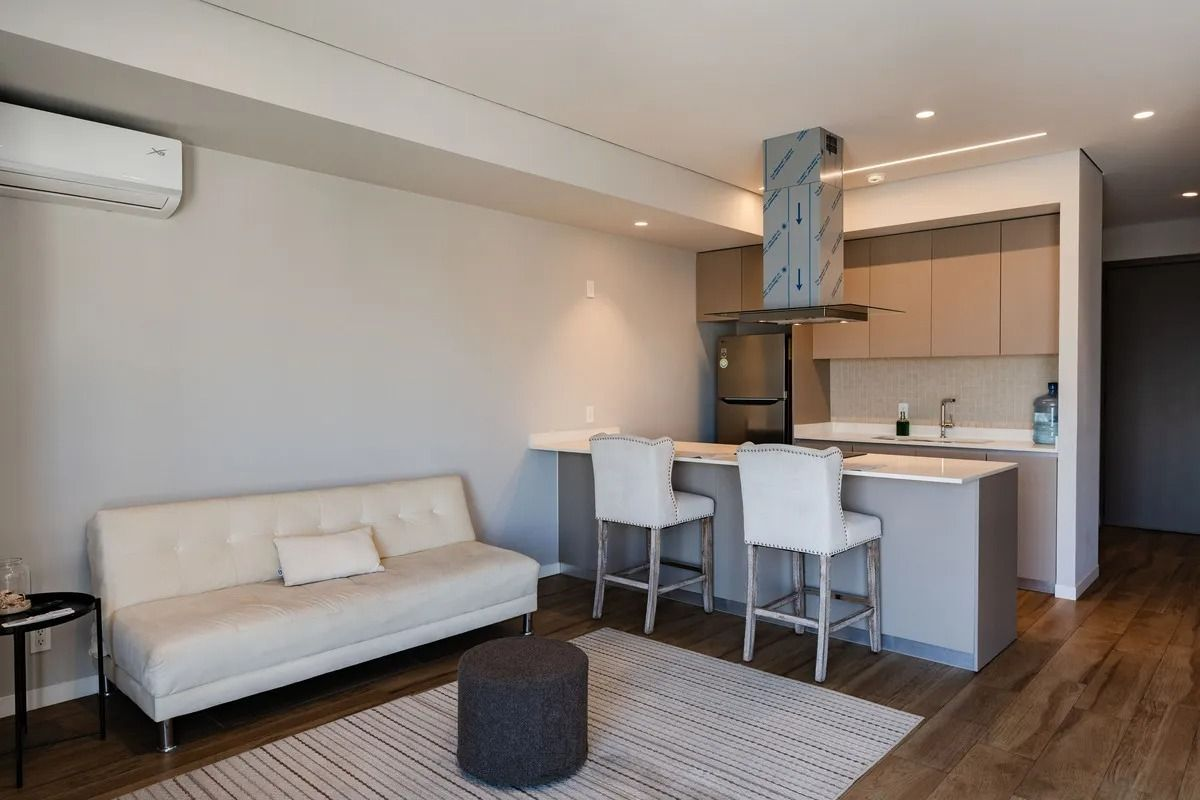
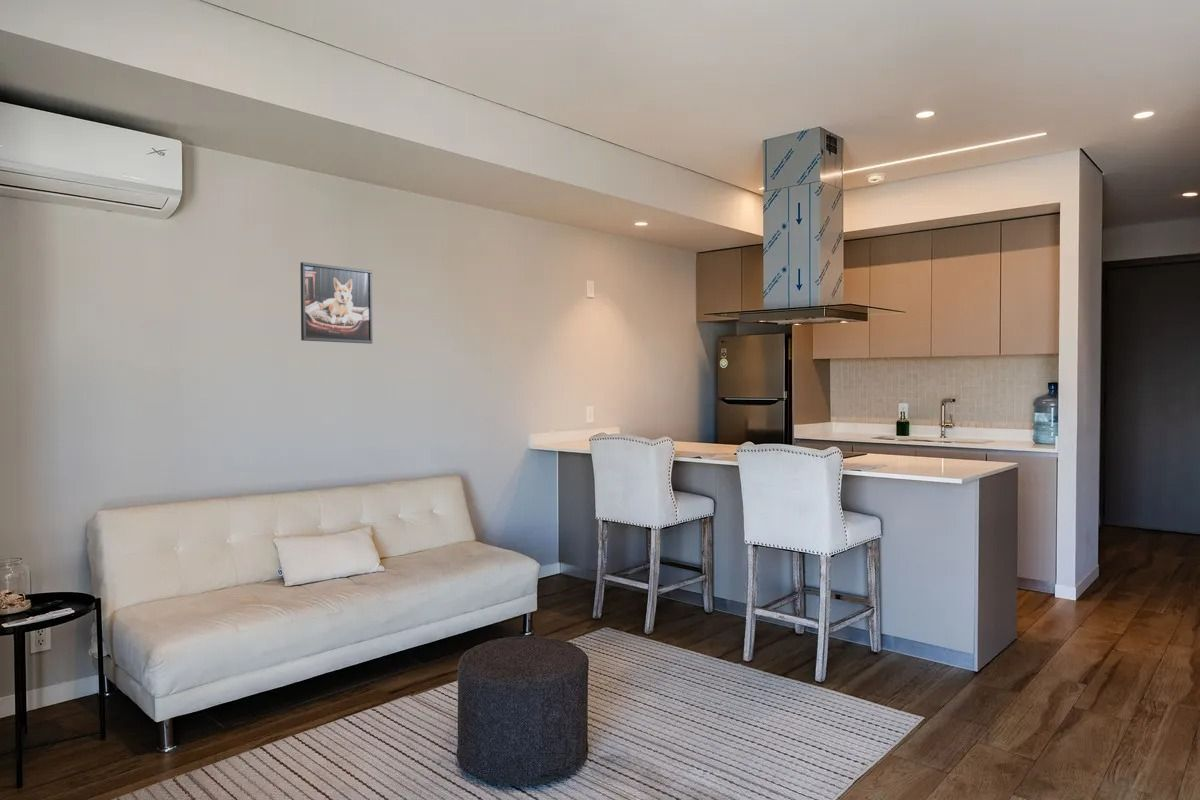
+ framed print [299,261,374,345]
